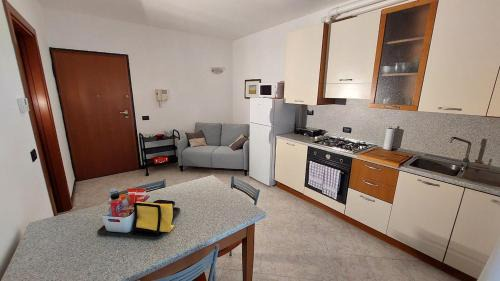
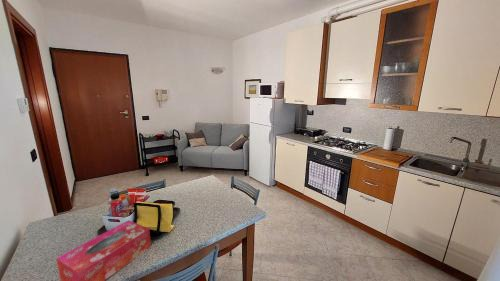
+ tissue box [55,219,152,281]
